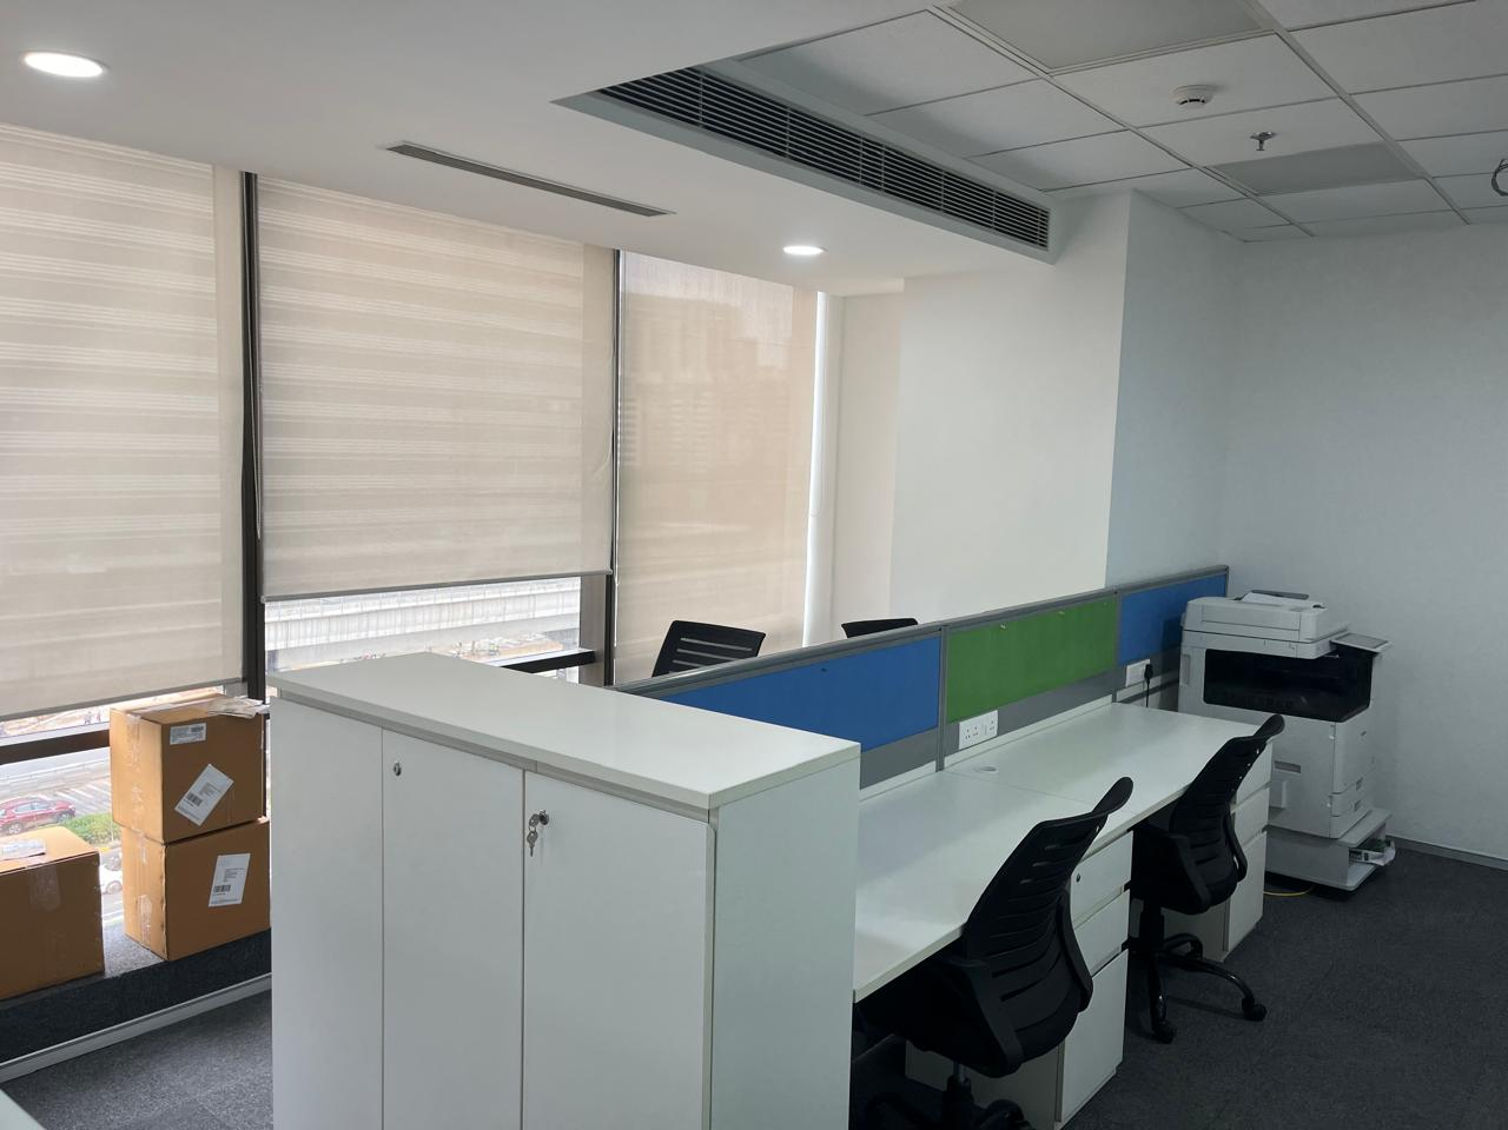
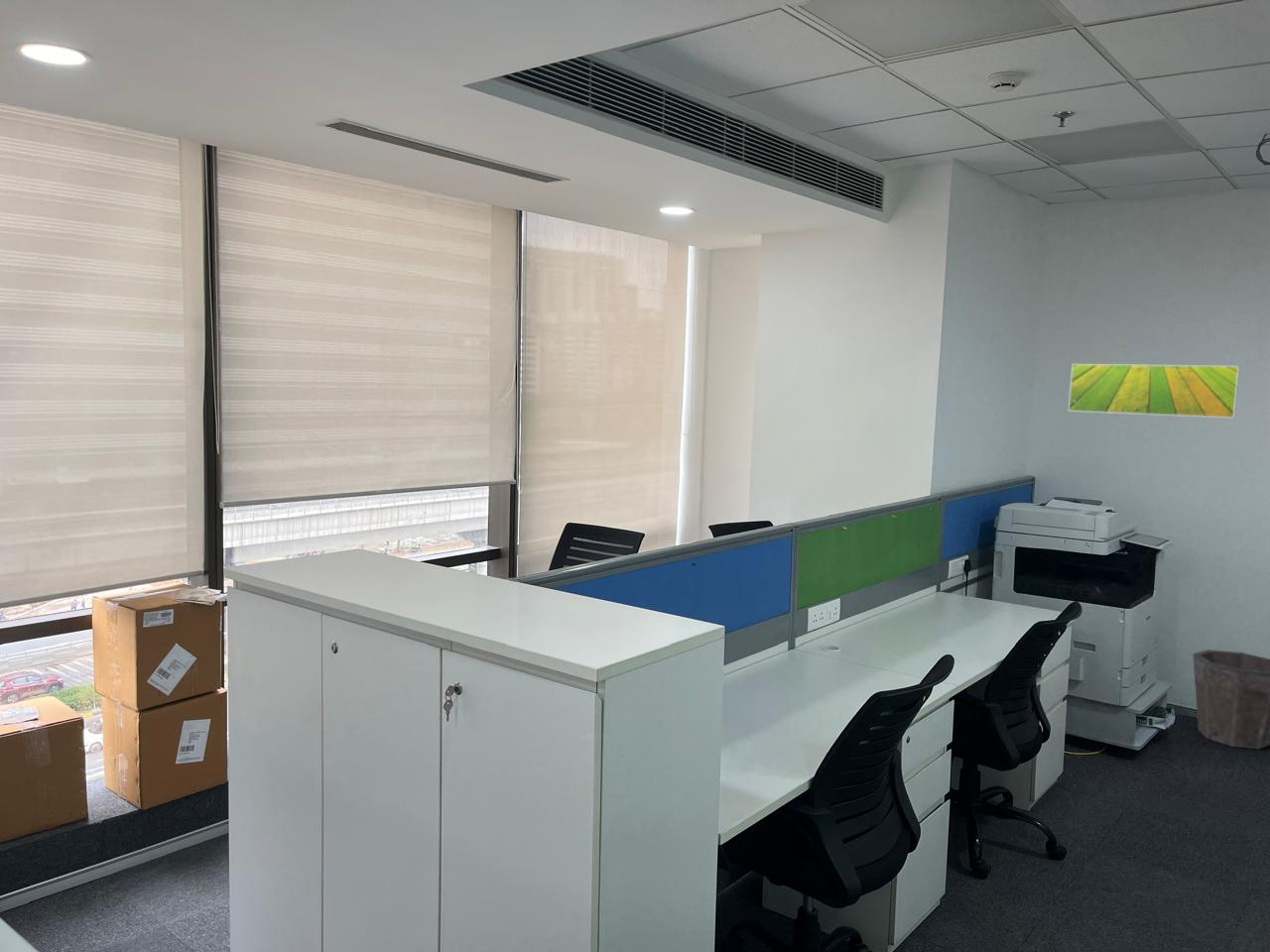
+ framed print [1068,363,1240,419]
+ waste bin [1192,649,1270,750]
